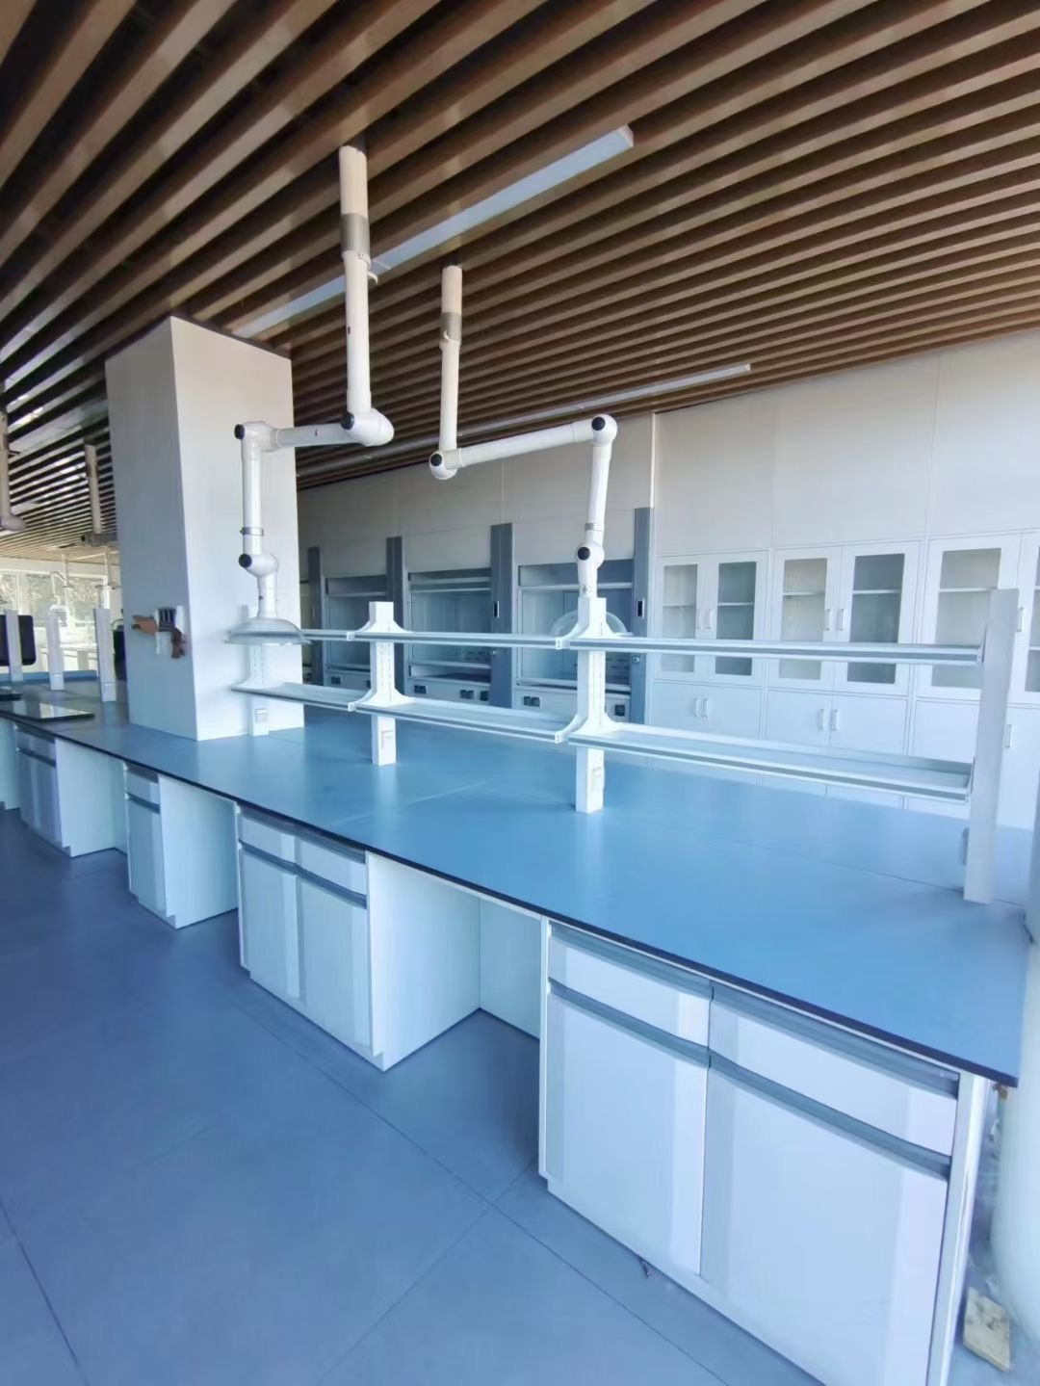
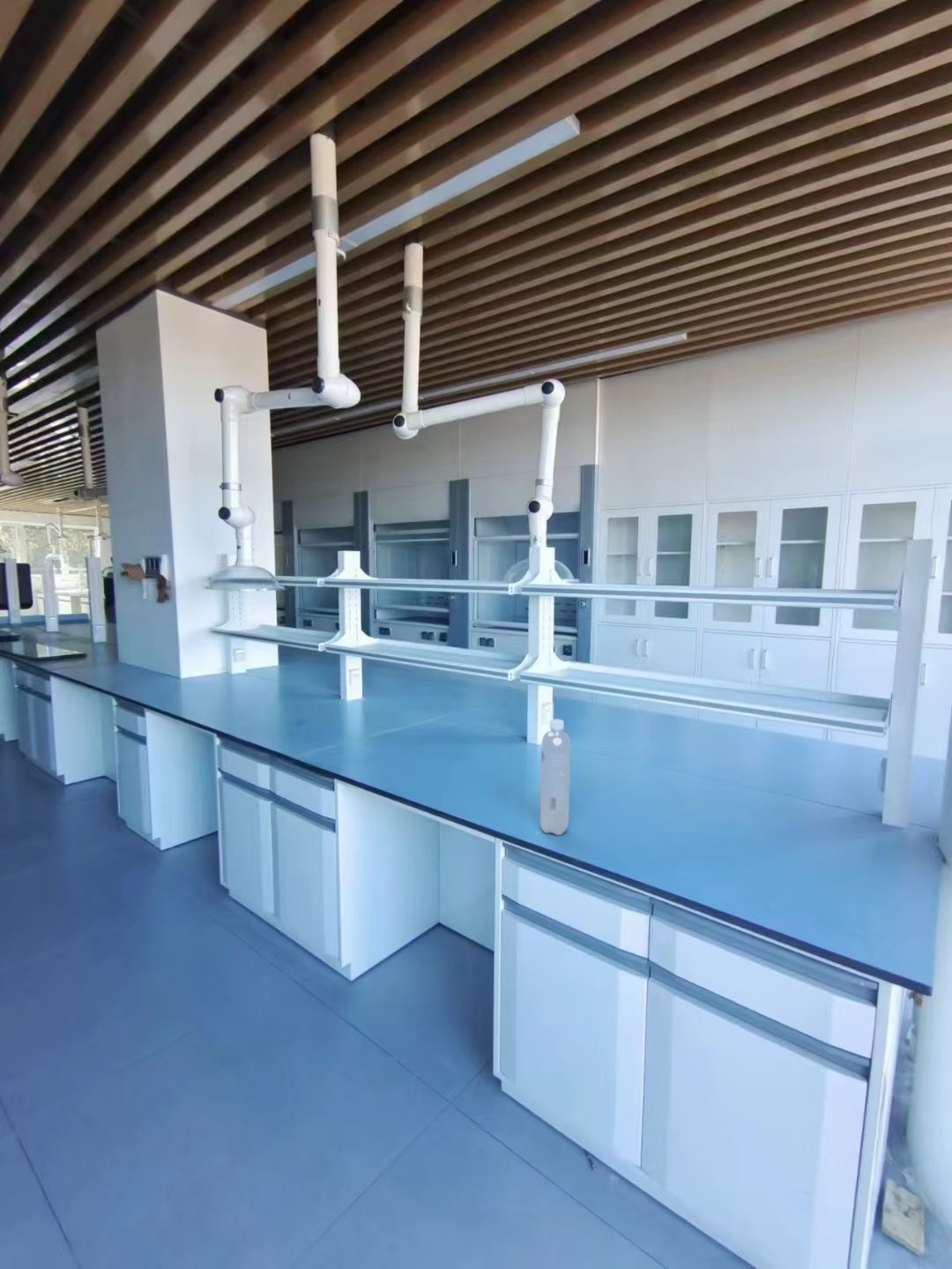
+ beverage bottle [539,718,572,836]
